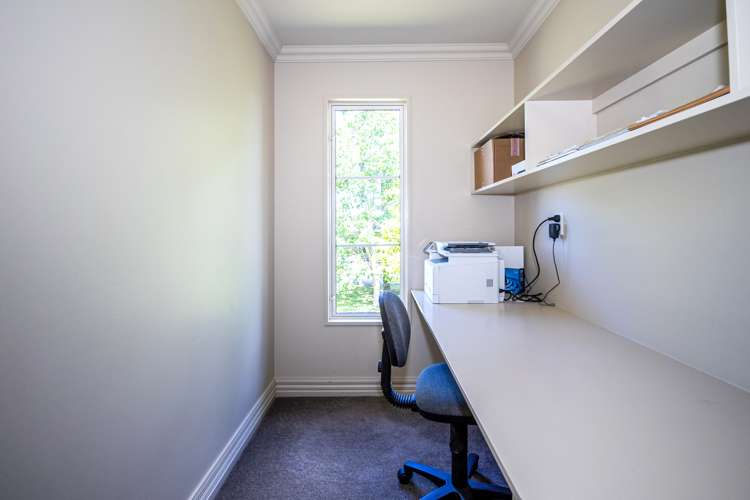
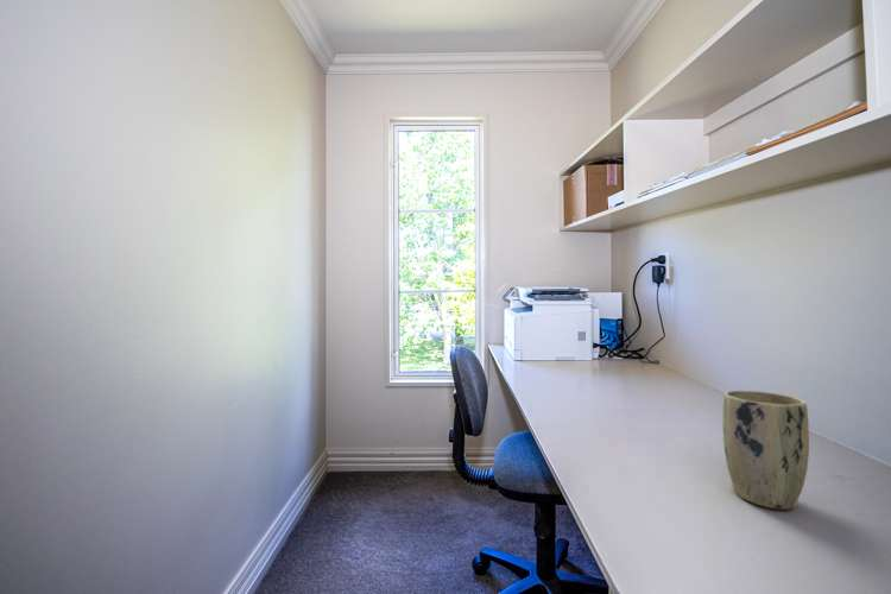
+ plant pot [721,390,810,511]
